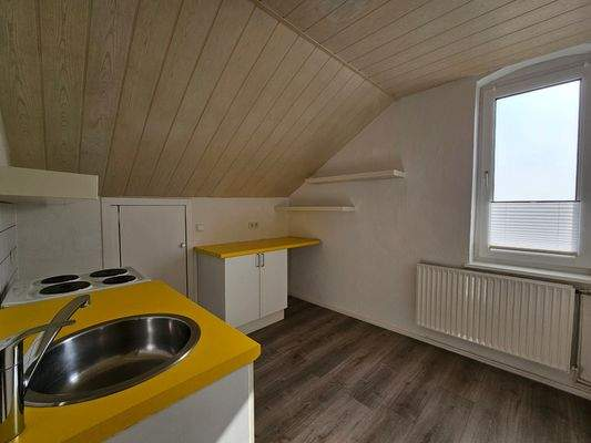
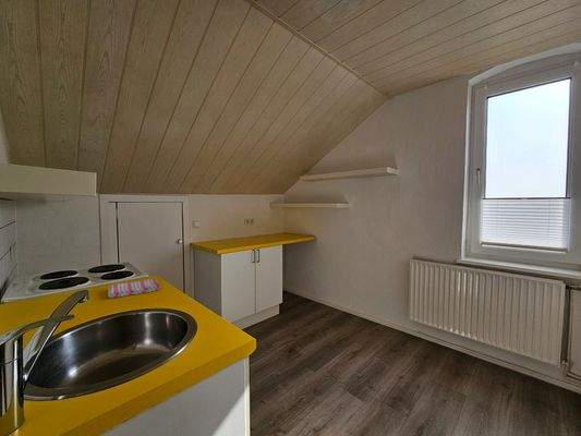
+ dish towel [107,277,162,299]
